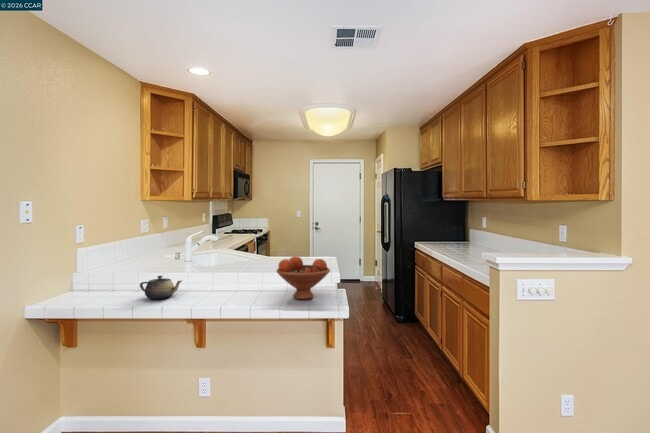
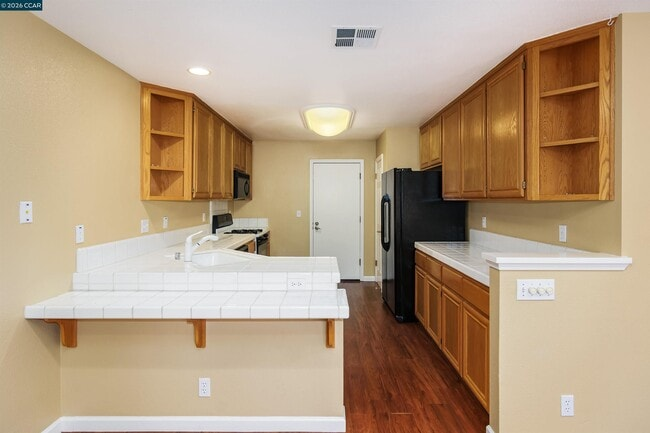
- fruit bowl [275,255,331,300]
- teapot [139,275,183,300]
